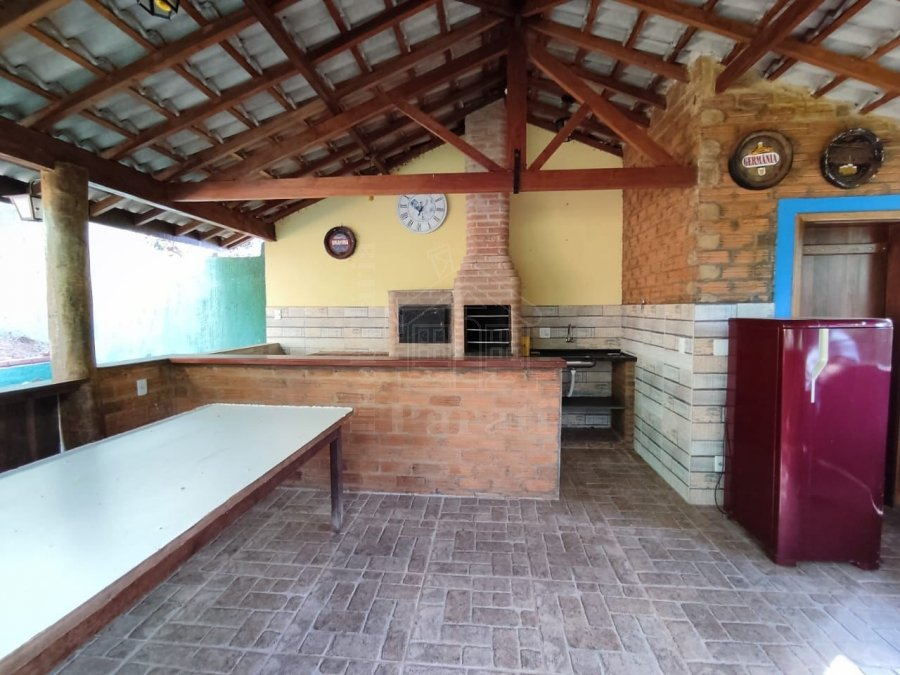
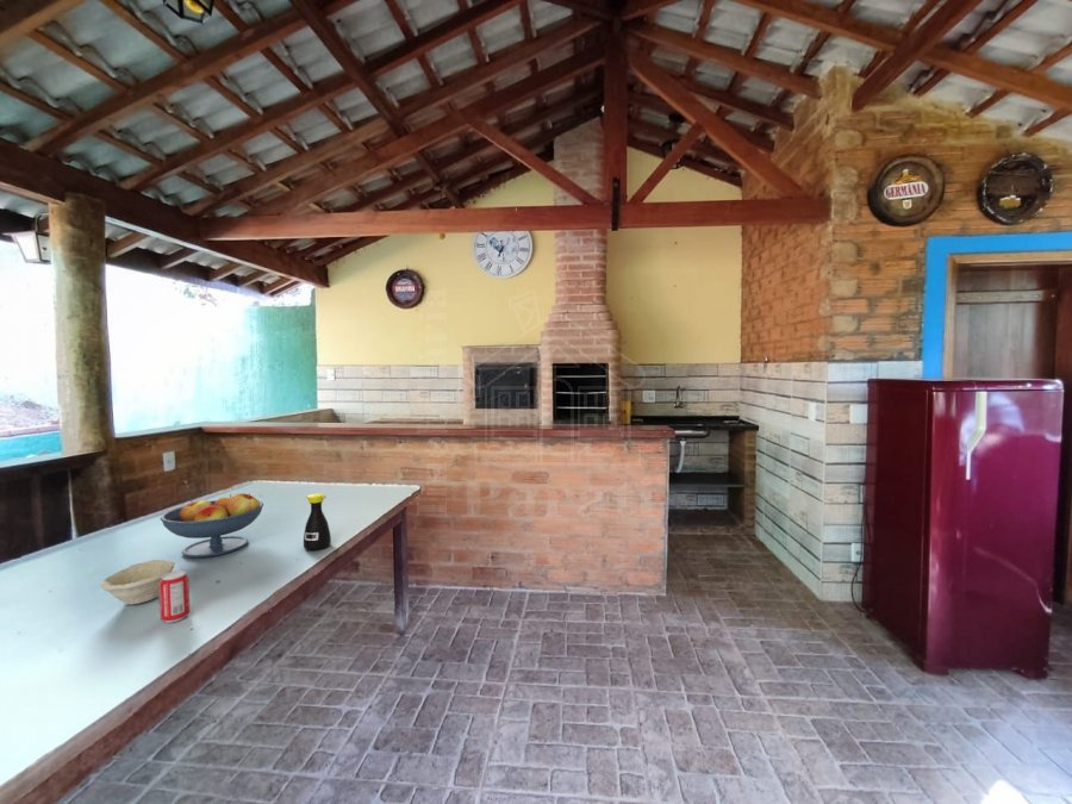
+ bottle [303,493,332,551]
+ fruit bowl [160,492,264,559]
+ beverage can [158,569,191,624]
+ bowl [99,559,176,606]
